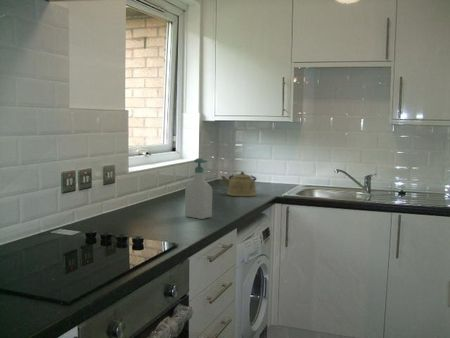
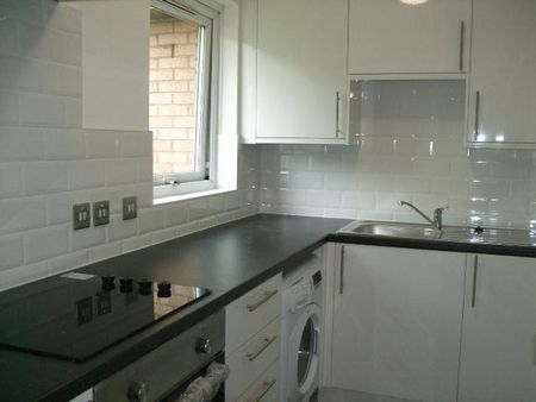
- kettle [220,170,257,197]
- soap bottle [184,157,213,220]
